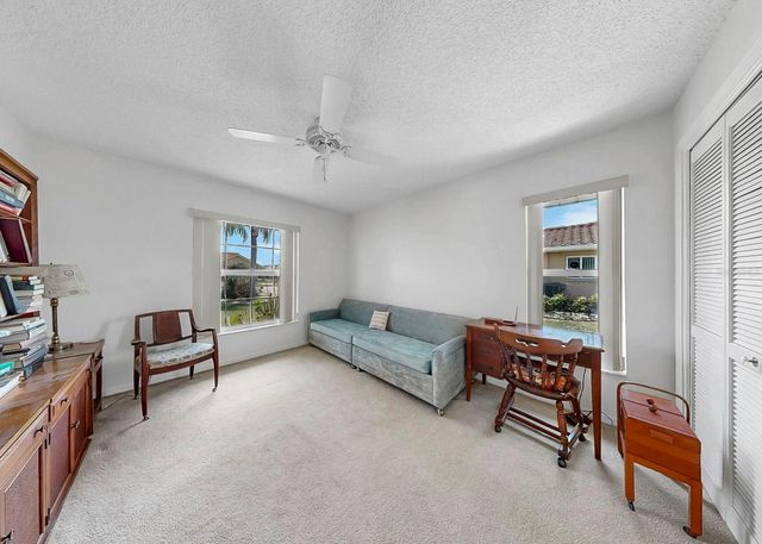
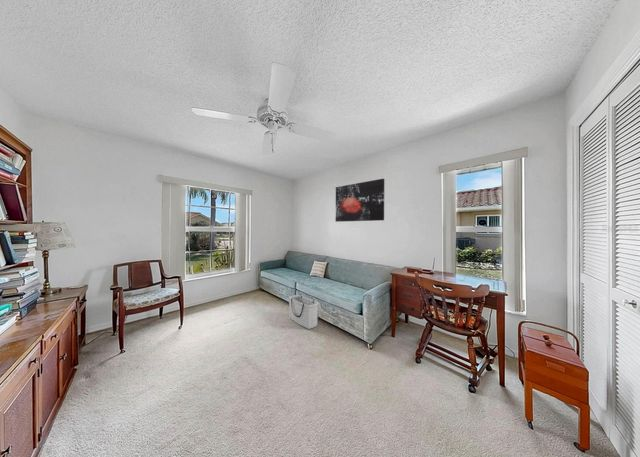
+ wall art [334,178,385,223]
+ storage bin [288,294,320,330]
